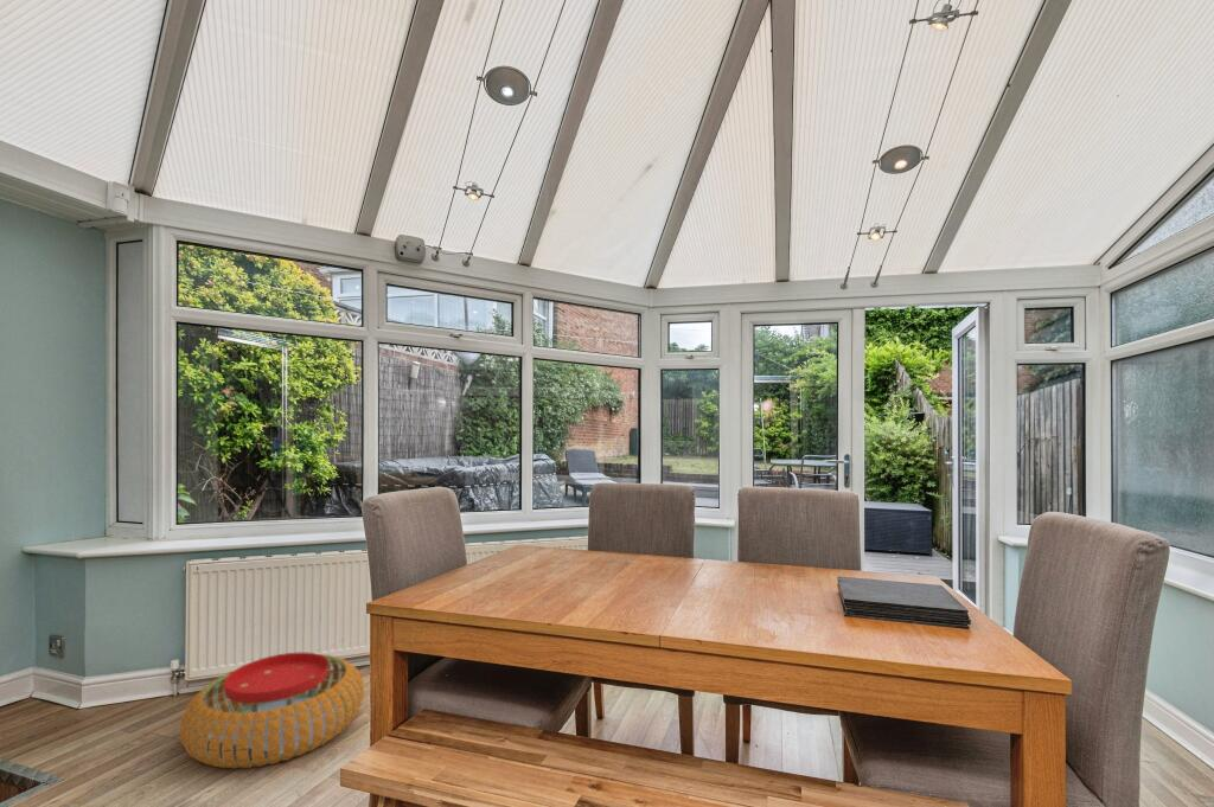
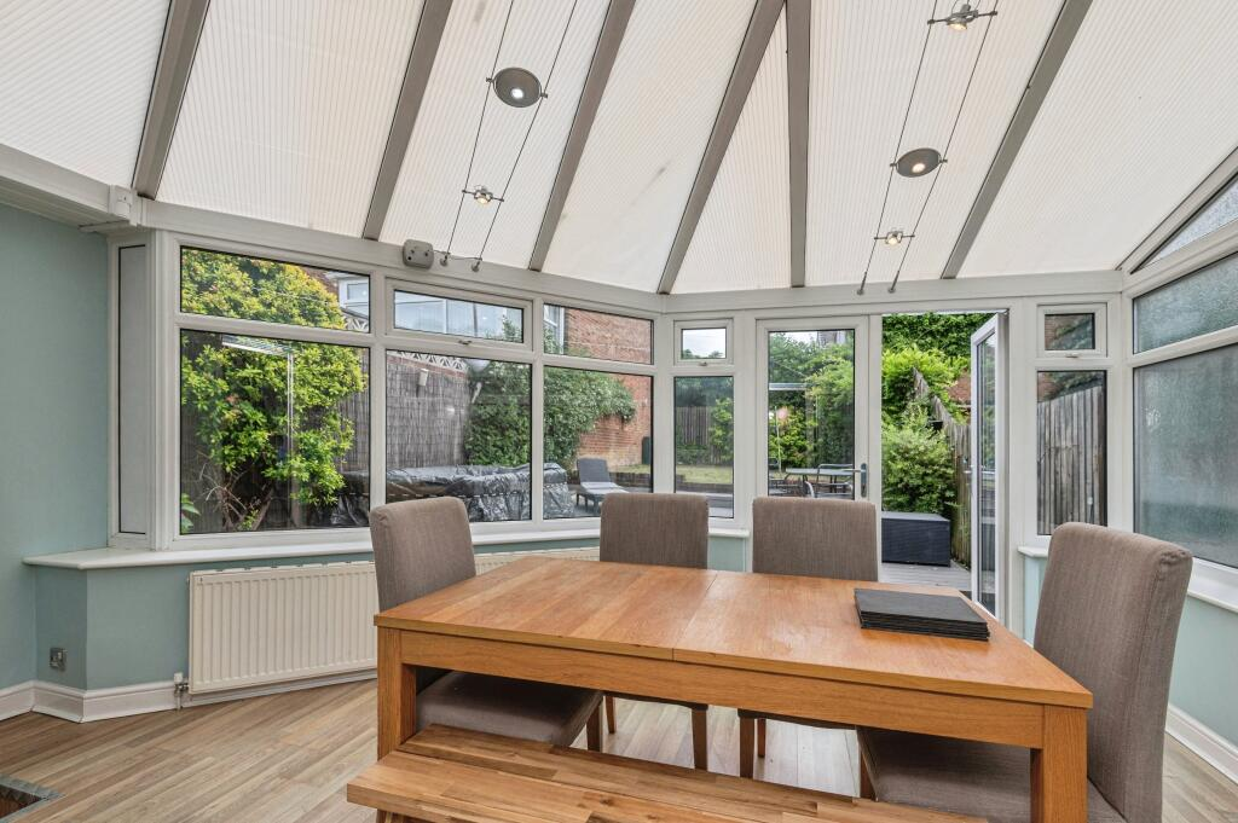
- pouf [179,652,365,770]
